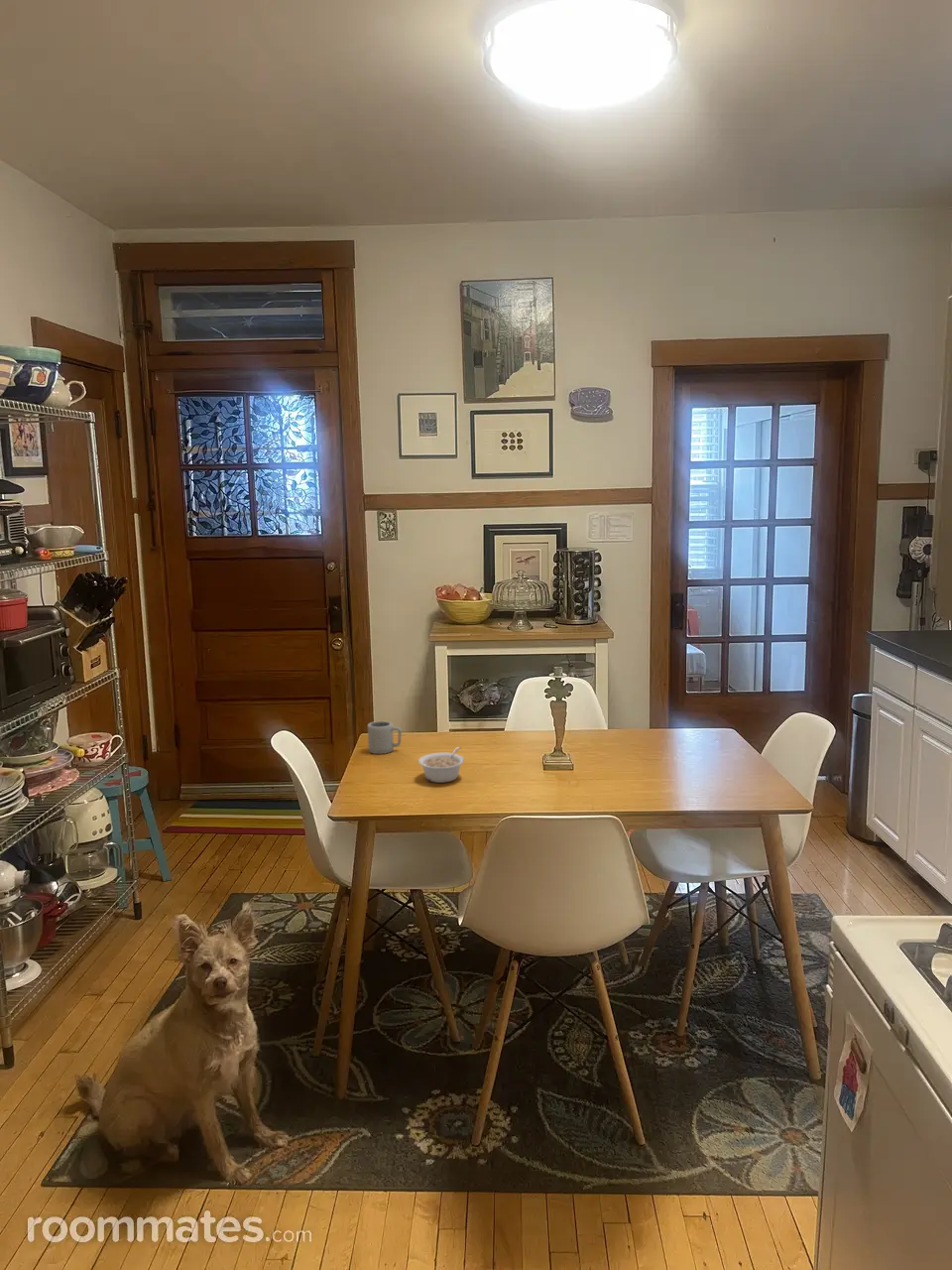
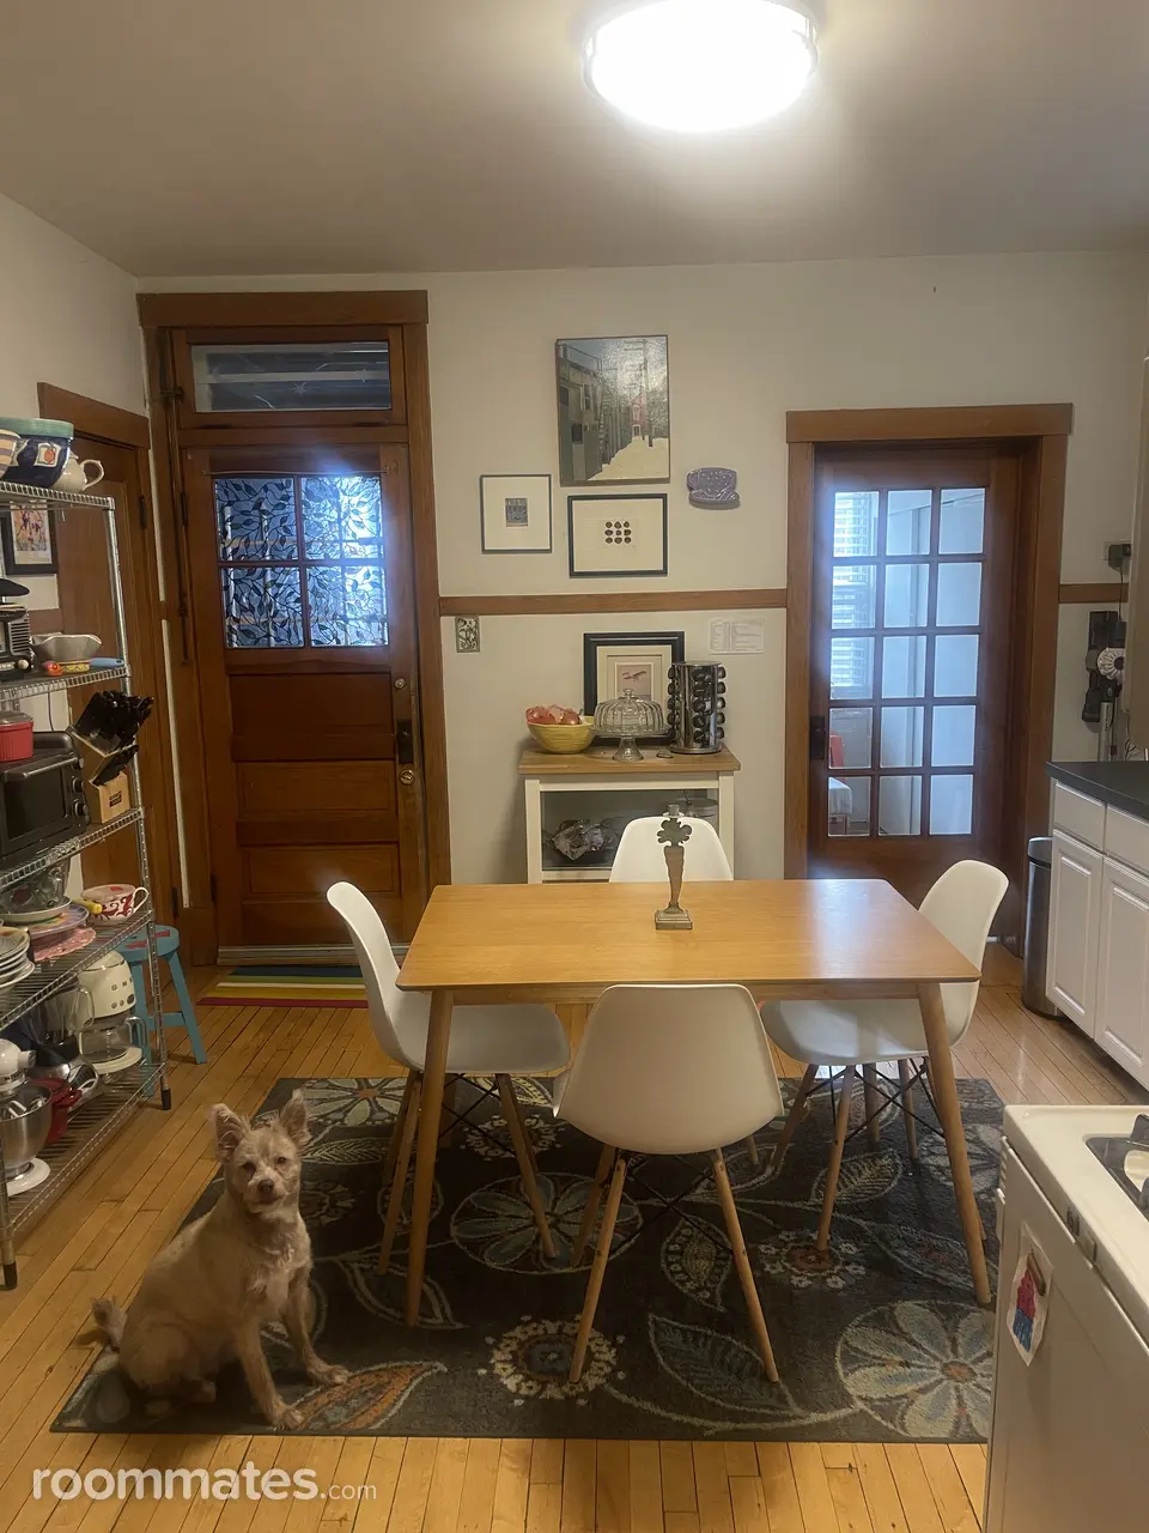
- cup [367,720,403,755]
- legume [417,746,465,784]
